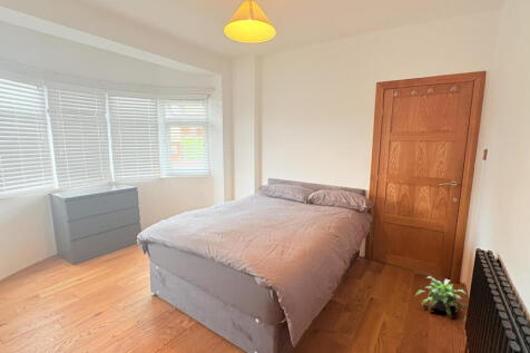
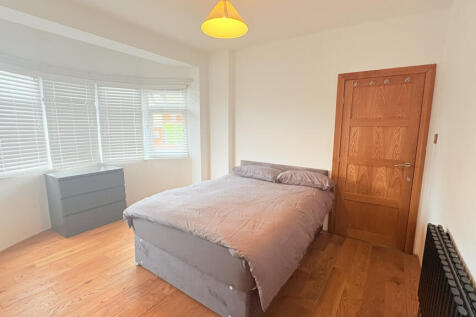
- potted plant [414,275,469,321]
